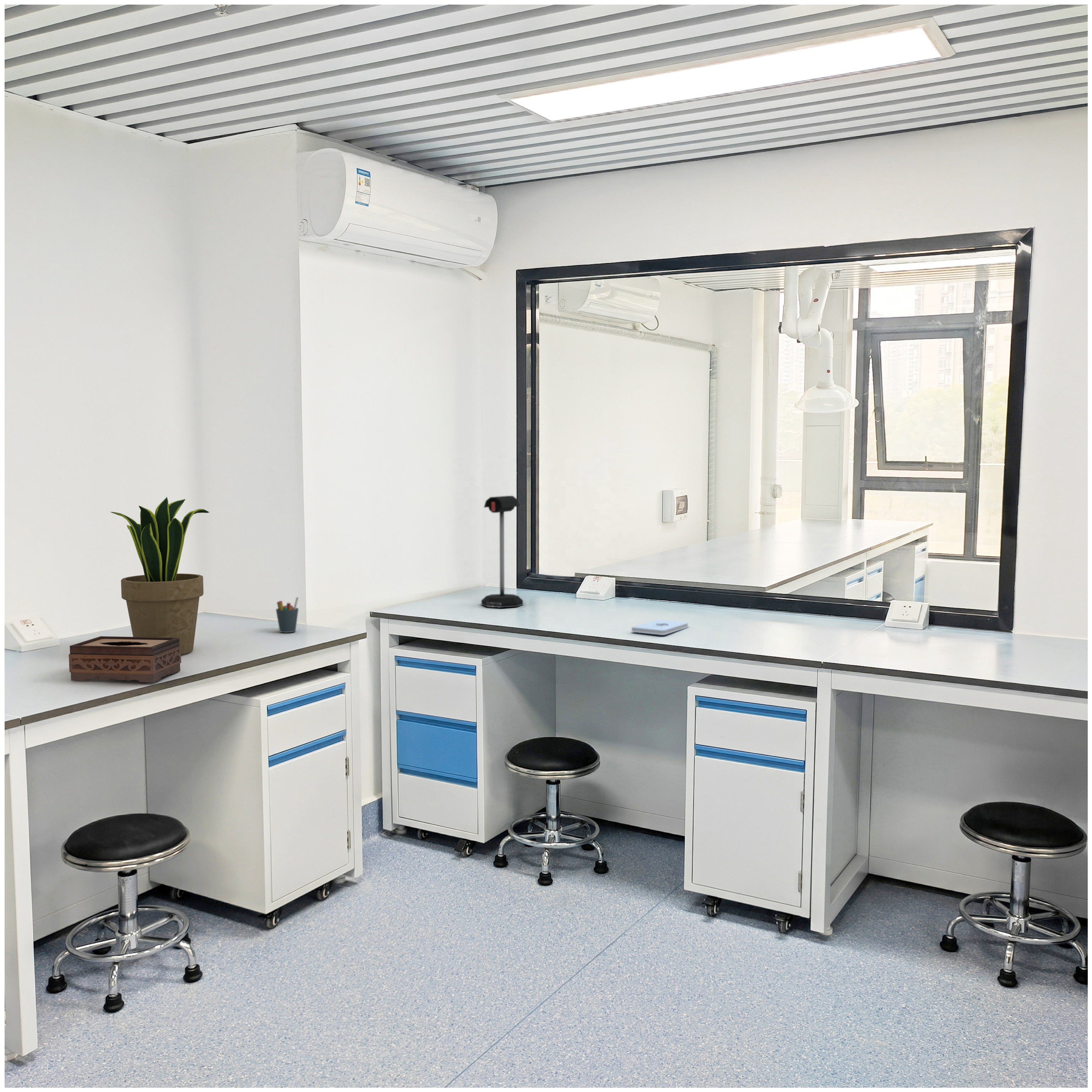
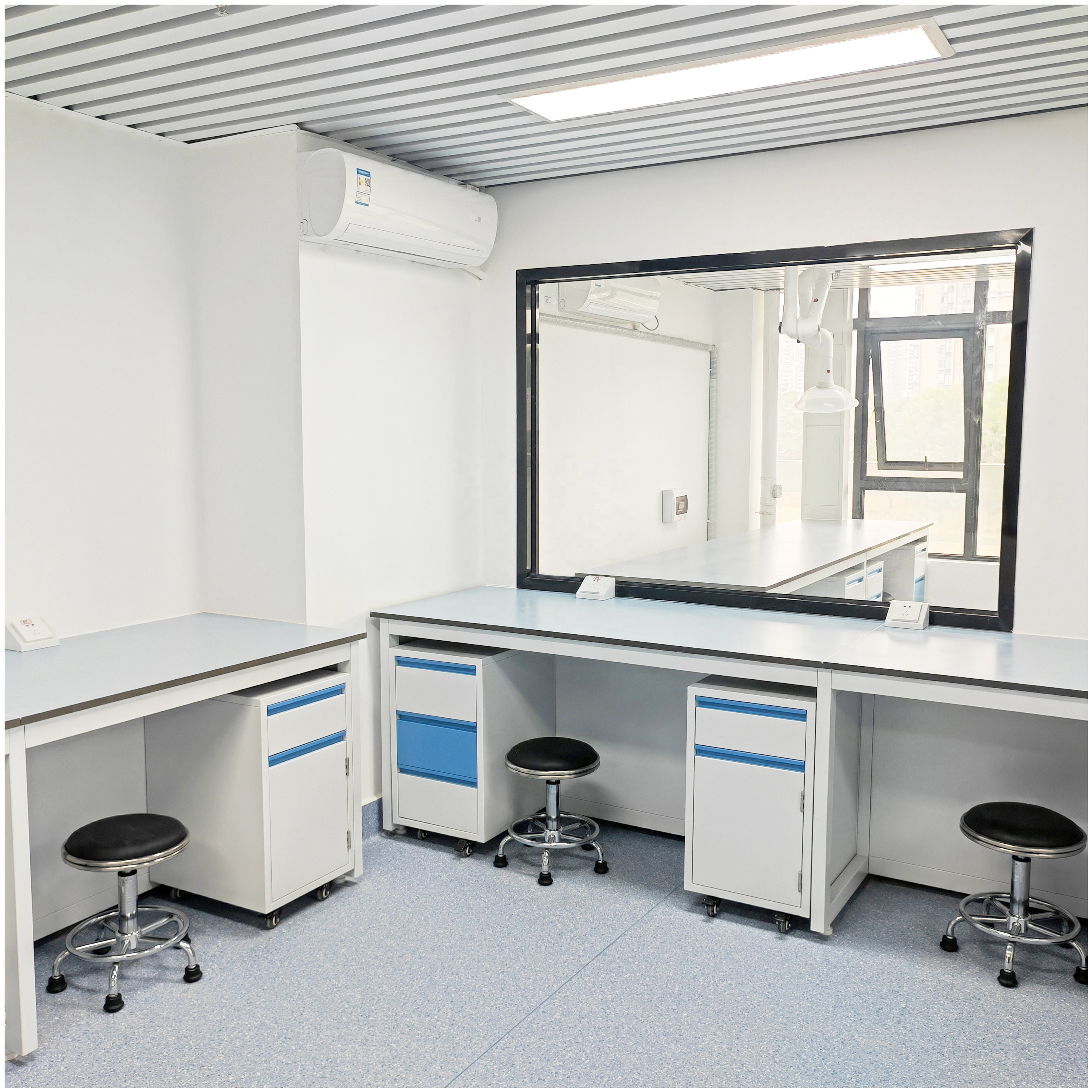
- pen holder [276,597,299,633]
- tissue box [69,636,181,683]
- mailbox [481,495,523,608]
- notepad [631,619,689,635]
- potted plant [110,497,210,655]
